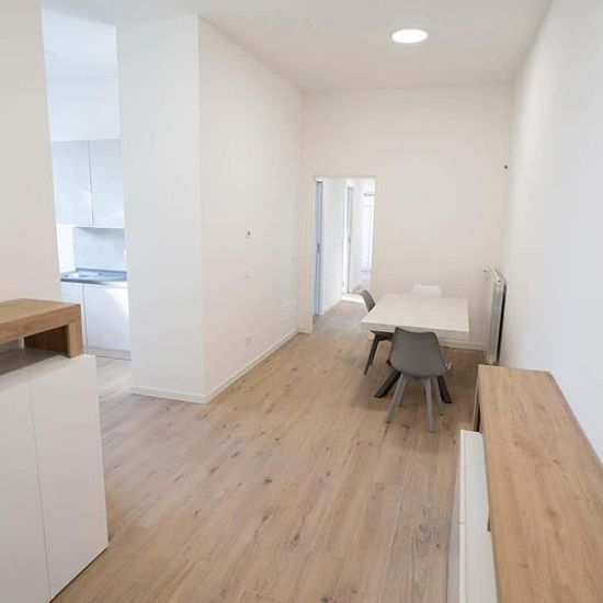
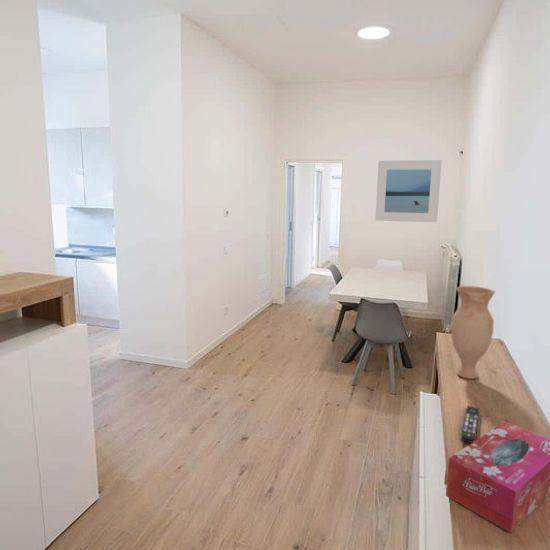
+ vase [450,285,496,380]
+ tissue box [445,420,550,534]
+ remote control [460,405,480,443]
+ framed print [374,159,442,223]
